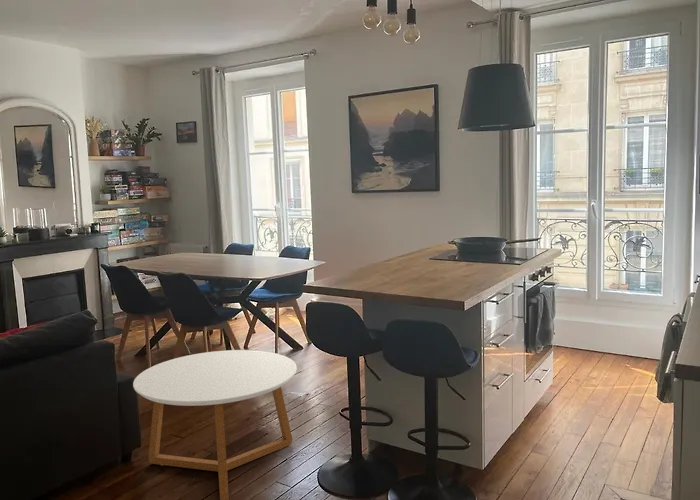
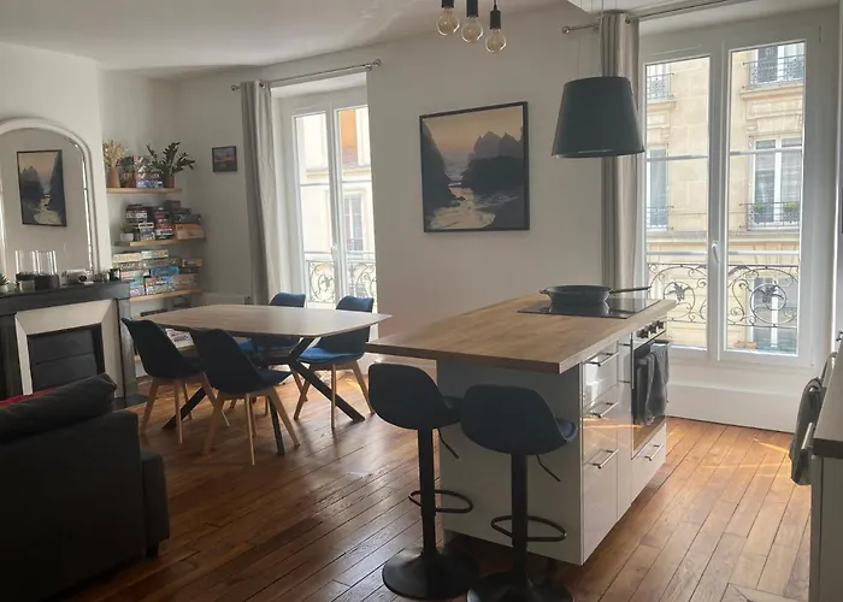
- coffee table [132,349,298,500]
